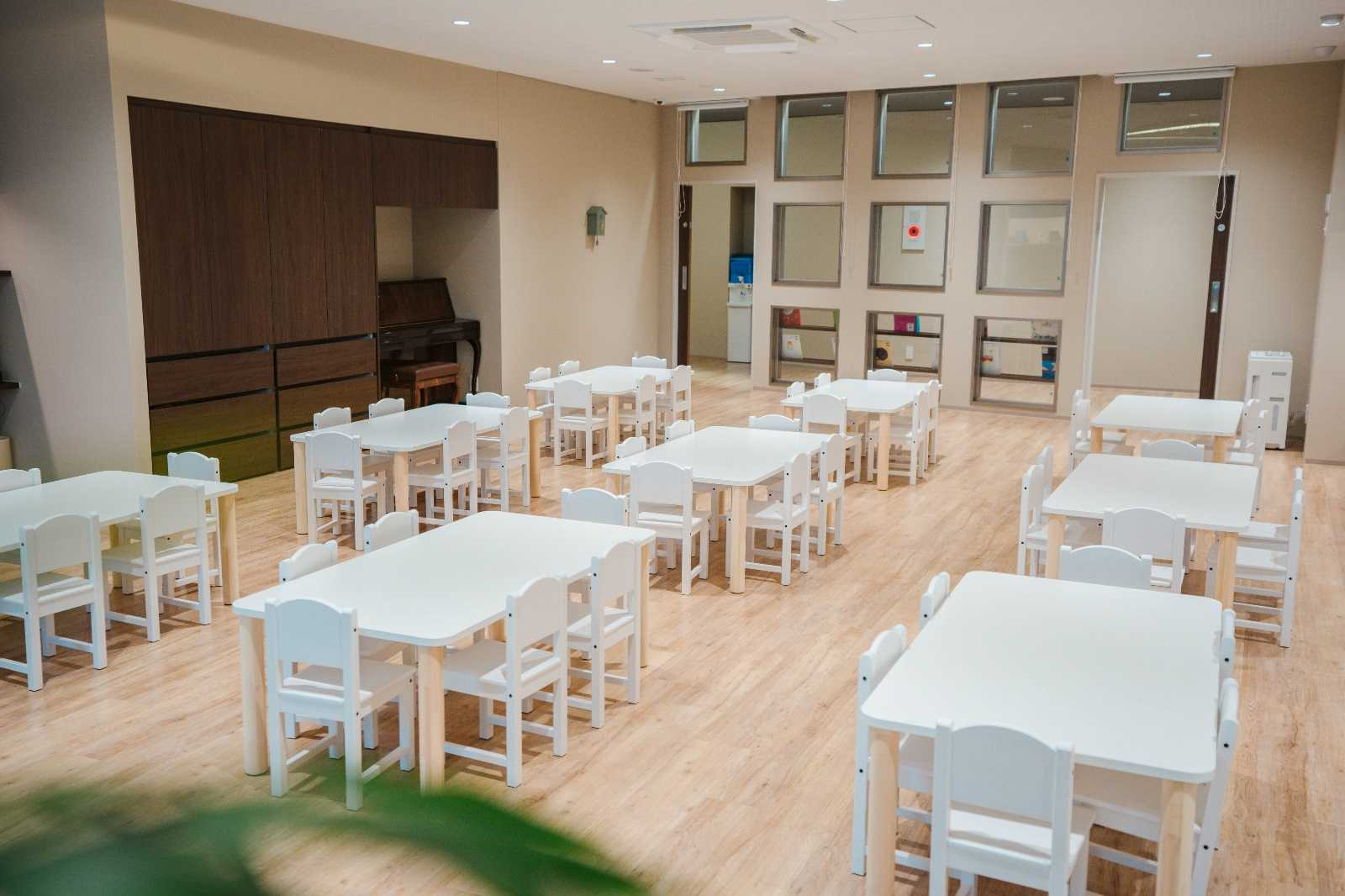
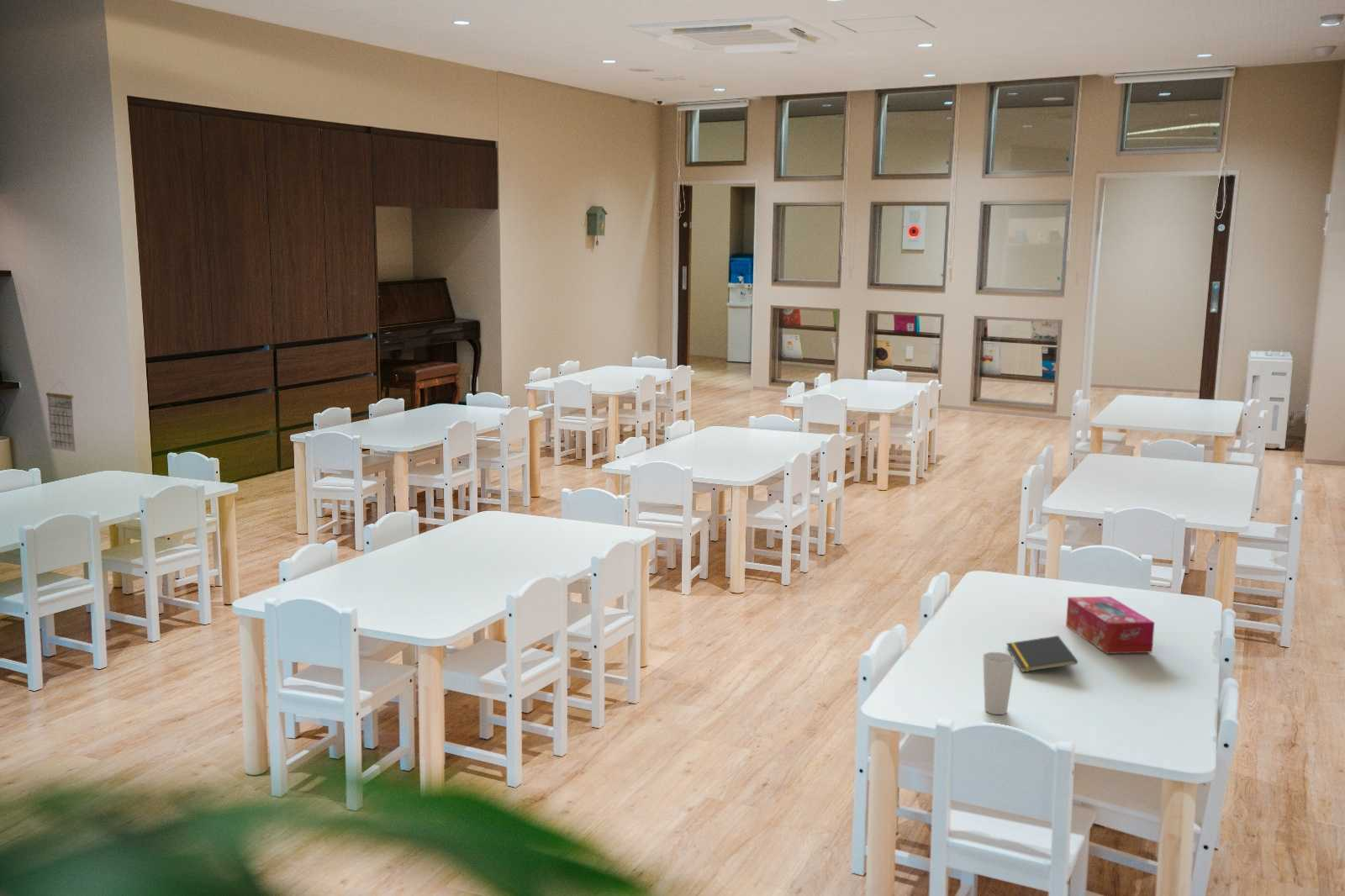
+ calendar [45,380,76,452]
+ notepad [1005,635,1079,673]
+ tissue box [1065,596,1155,655]
+ cup [982,651,1015,715]
